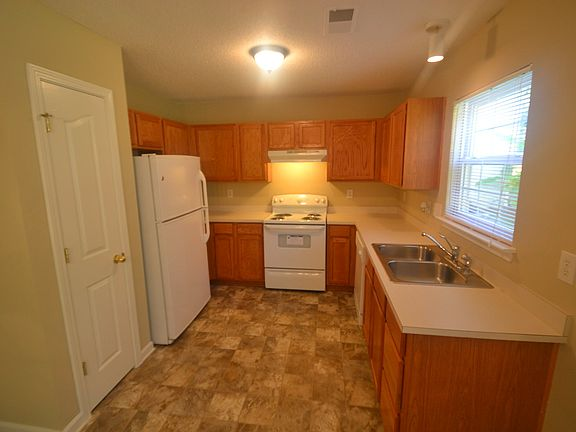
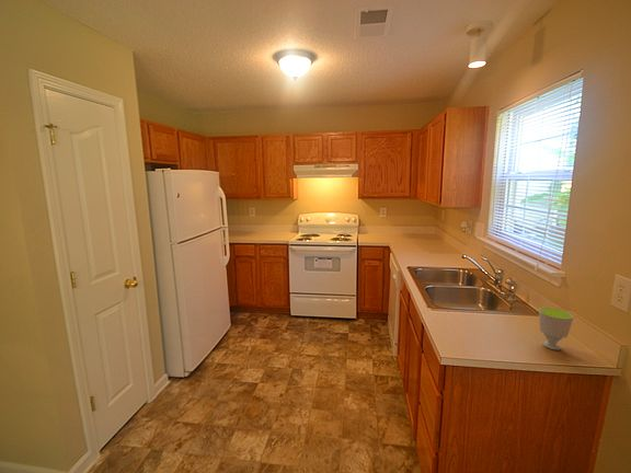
+ cup [538,307,574,351]
